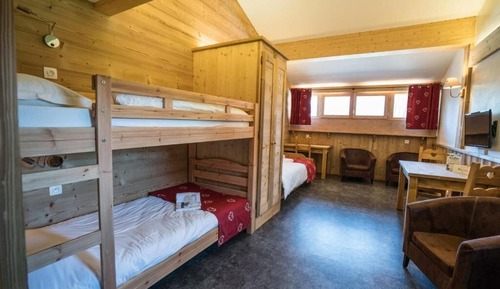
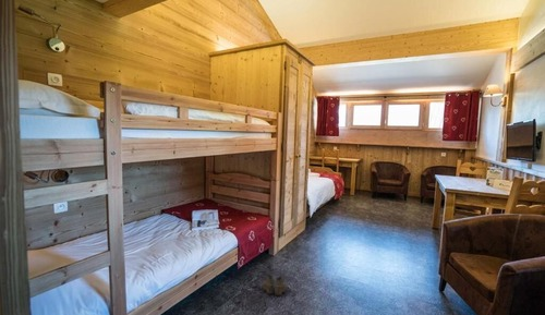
+ boots [261,274,289,296]
